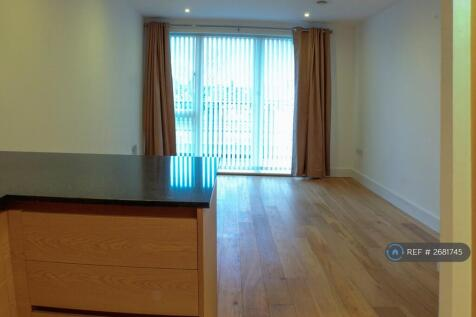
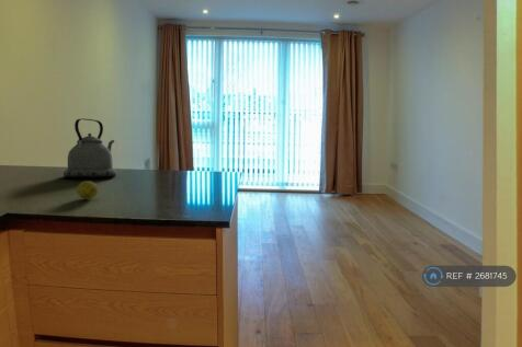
+ kettle [63,117,118,178]
+ fruit [76,181,99,200]
